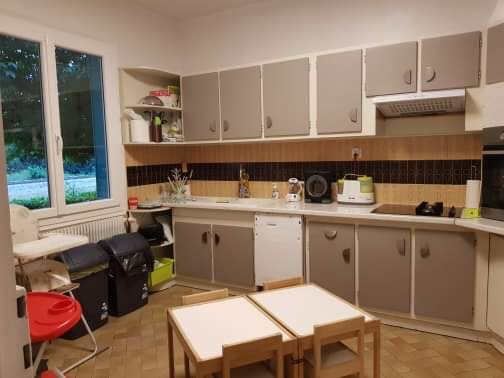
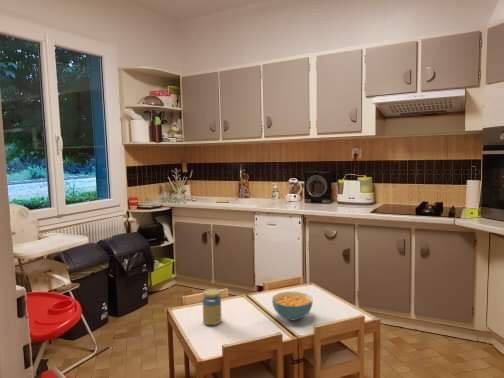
+ cereal bowl [271,291,314,321]
+ jar [202,288,223,326]
